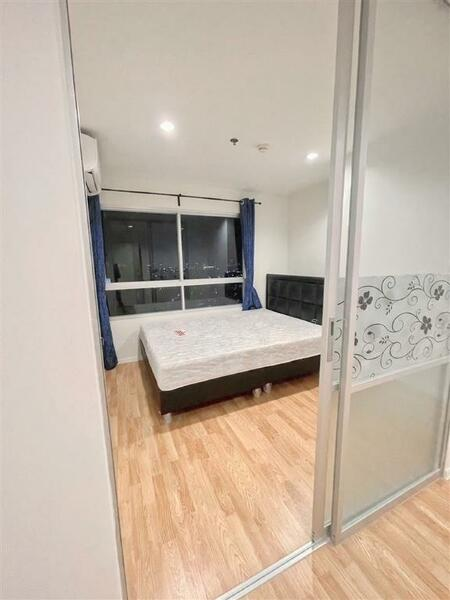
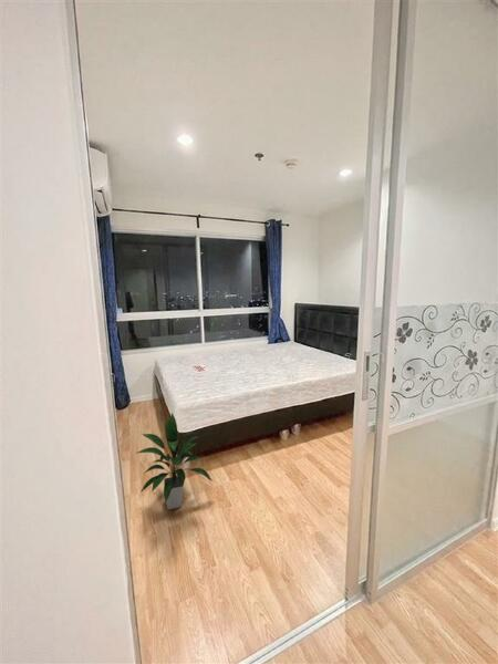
+ indoor plant [136,412,214,511]
